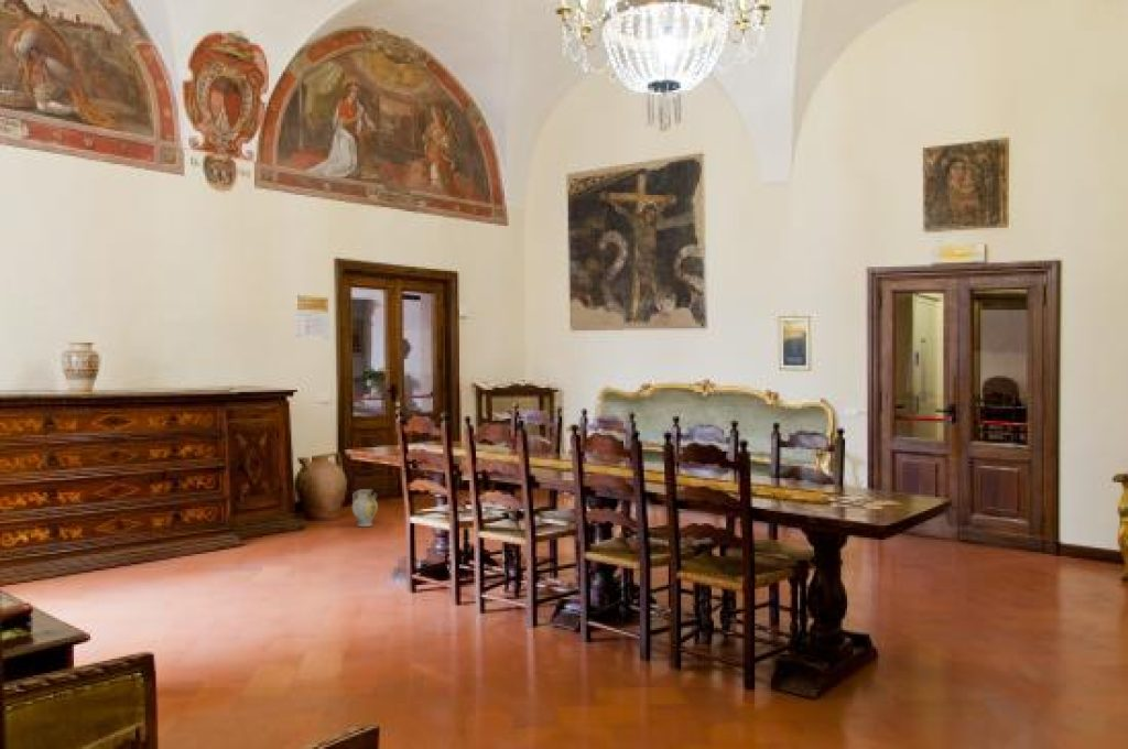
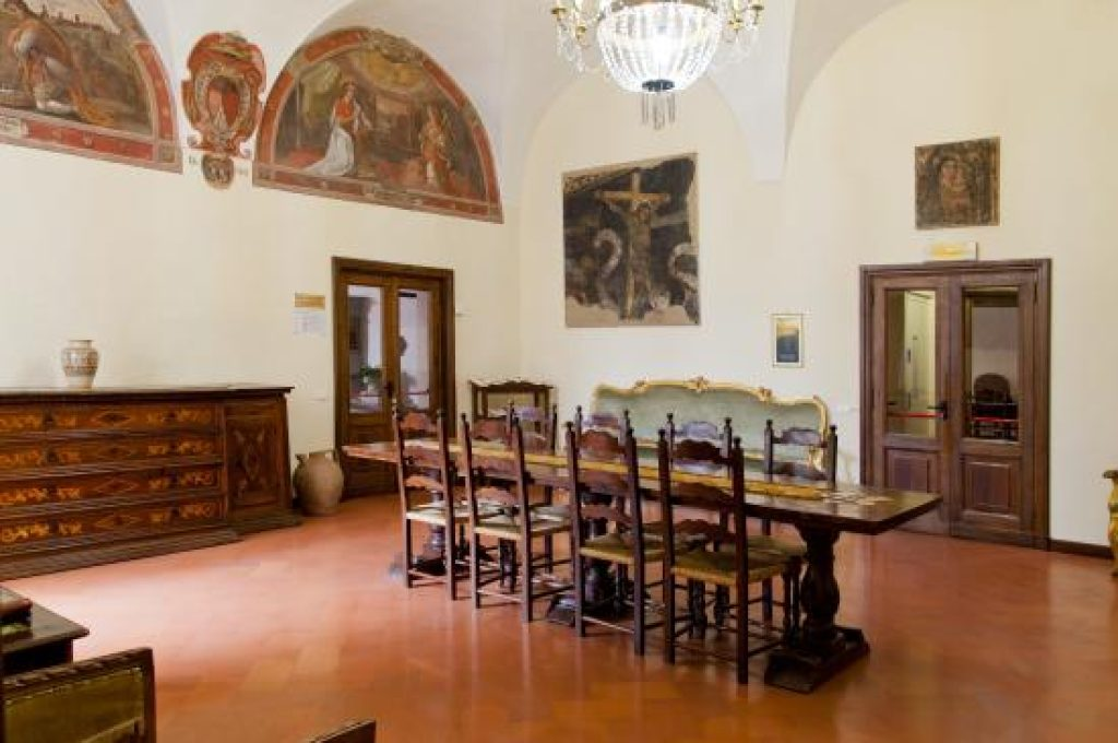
- ceramic jug [351,488,379,528]
